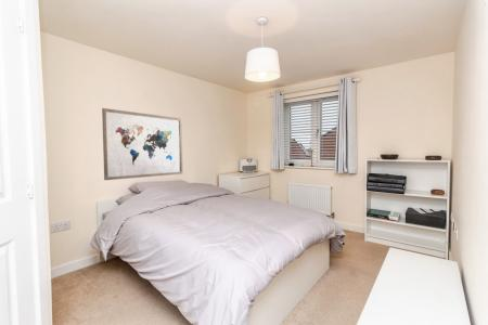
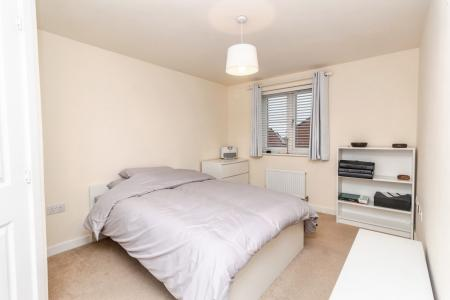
- wall art [101,107,183,181]
